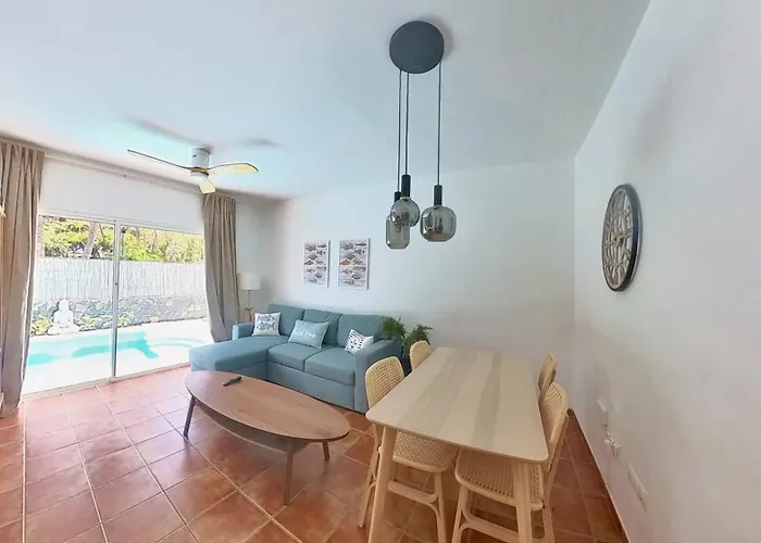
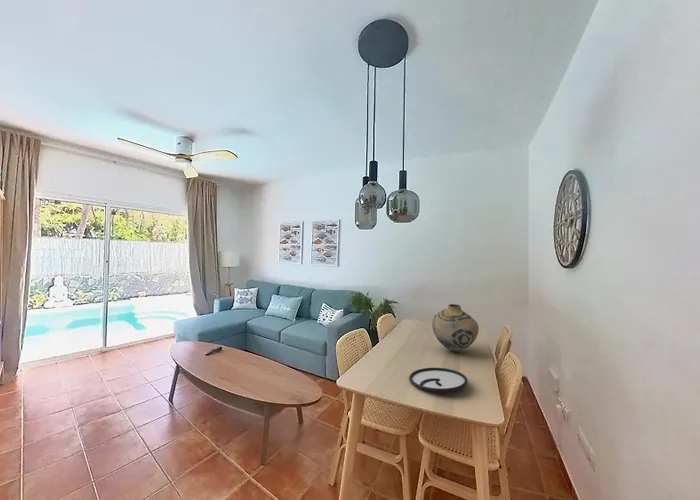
+ plate [408,367,469,393]
+ vase [431,303,480,353]
